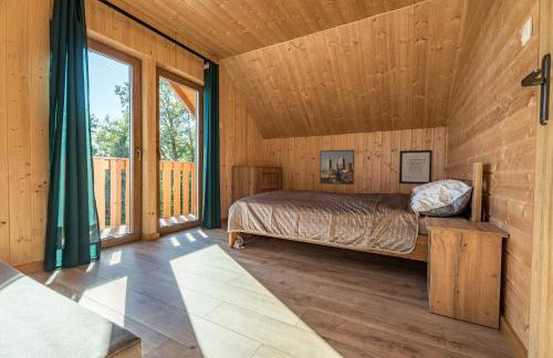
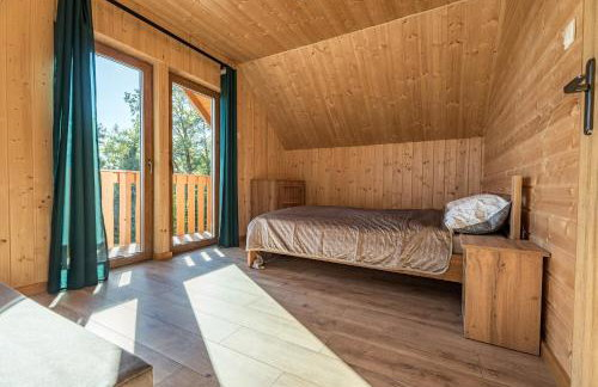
- wall art [398,149,434,186]
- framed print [319,149,355,186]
